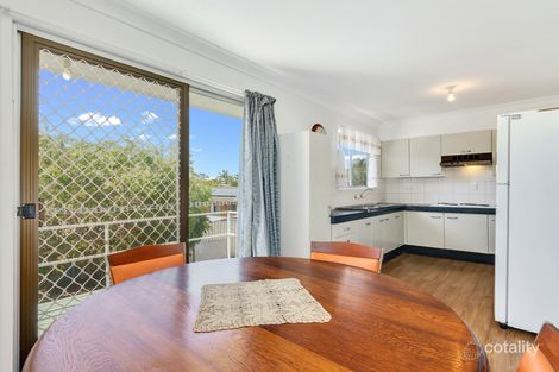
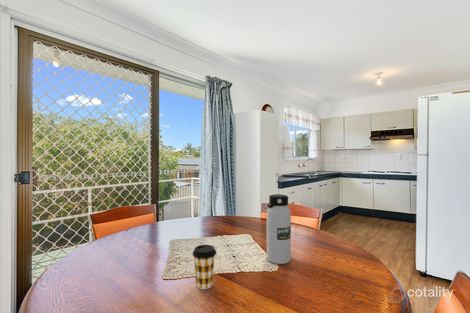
+ coffee cup [192,244,217,290]
+ water bottle [266,193,292,265]
